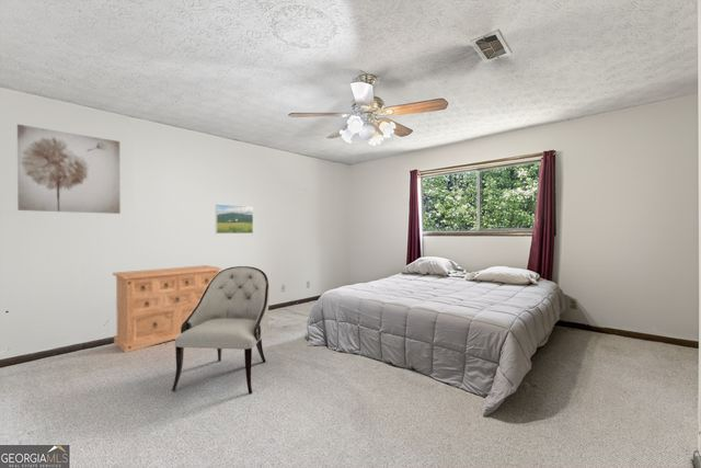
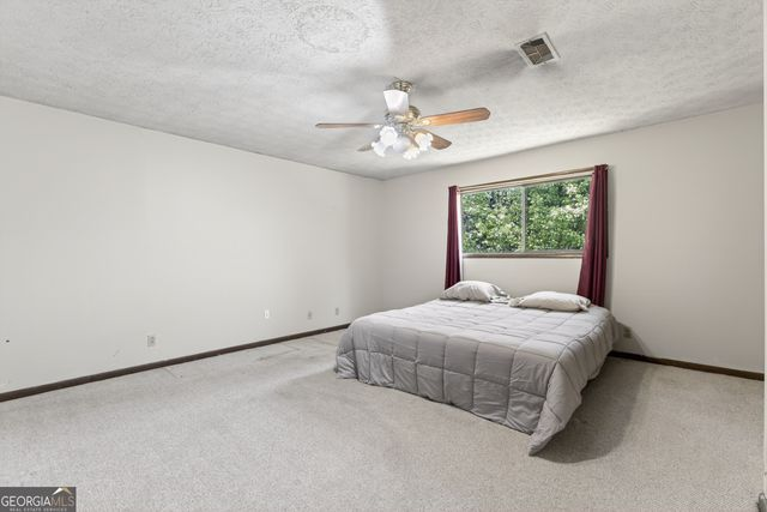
- dresser [112,264,223,353]
- wall art [16,123,122,215]
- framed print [215,203,254,235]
- armchair [171,265,271,395]
